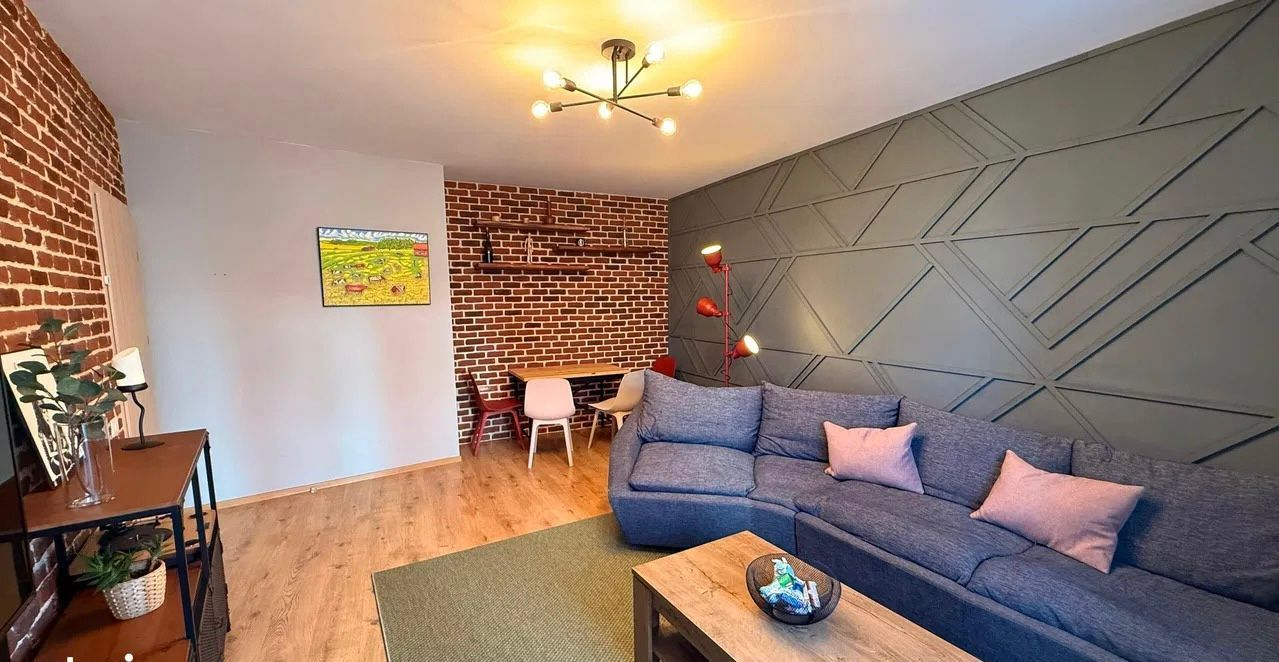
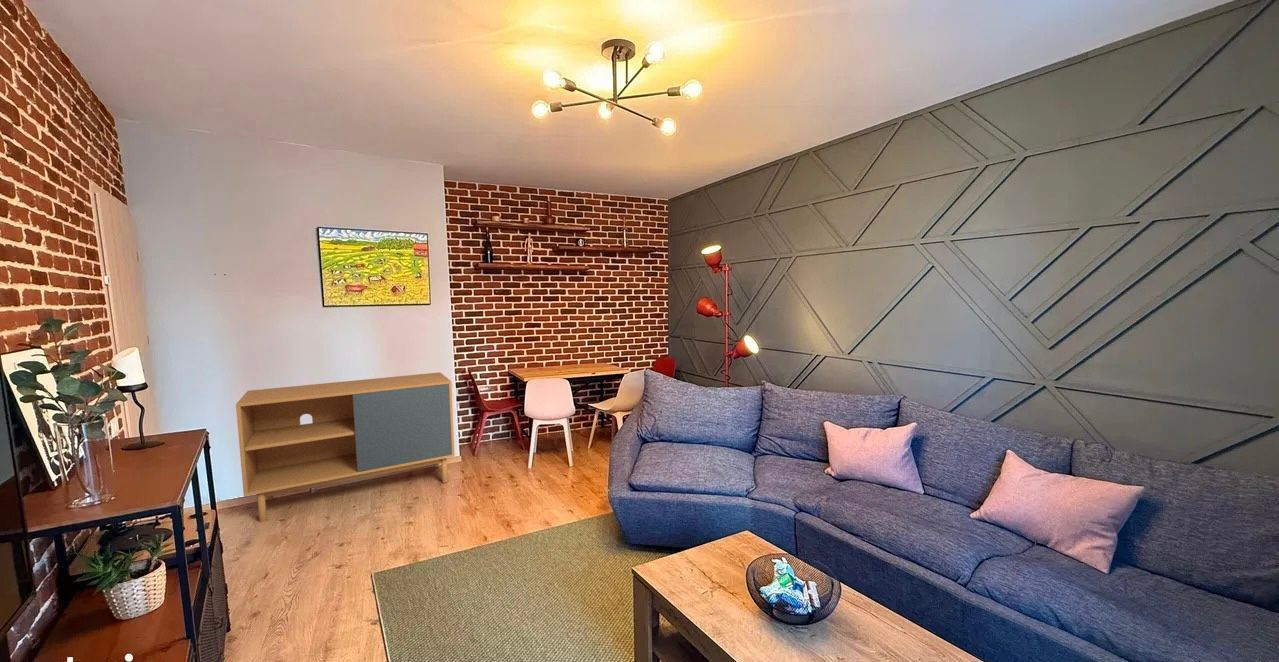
+ storage cabinet [235,371,456,523]
